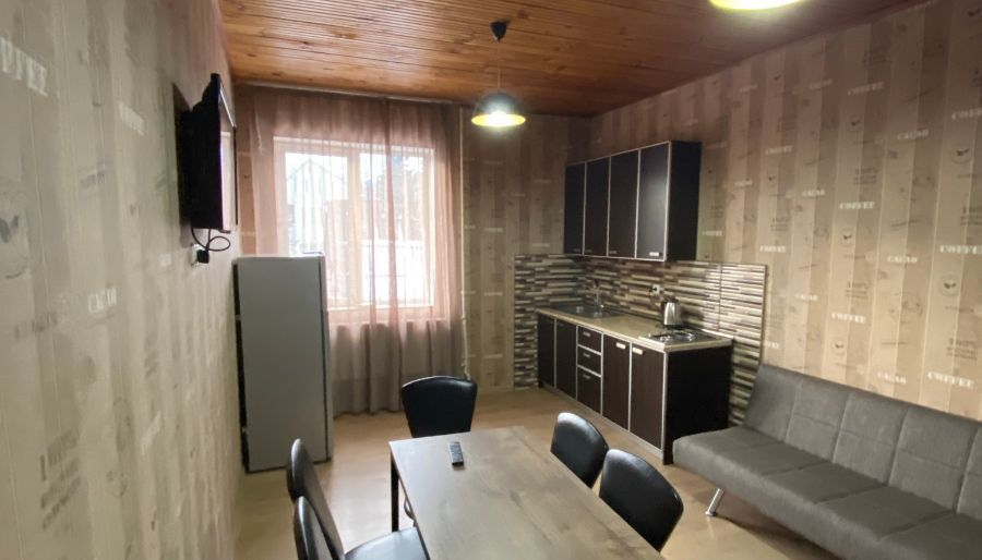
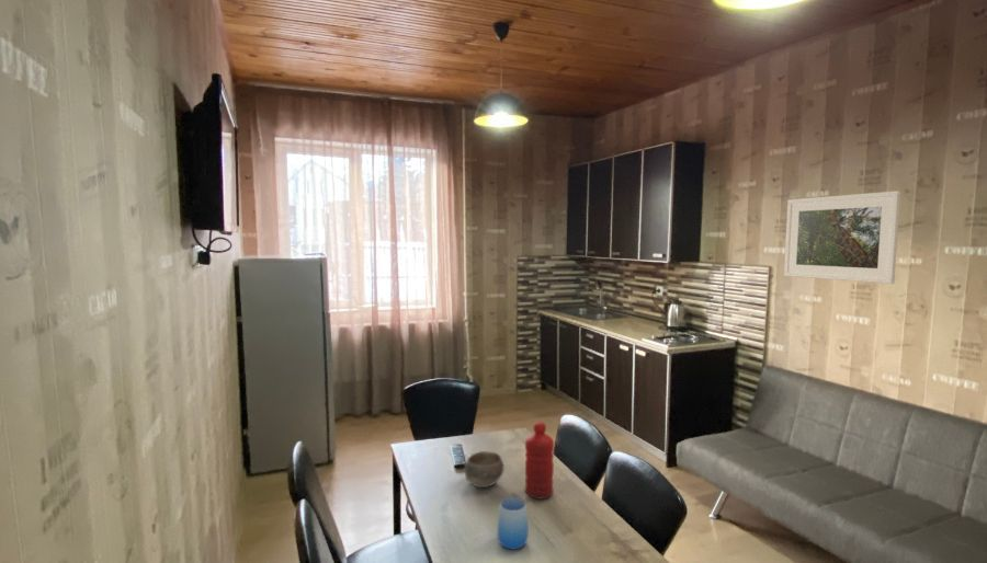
+ cup [496,496,530,551]
+ bowl [463,450,504,489]
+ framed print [783,189,901,285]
+ water bottle [524,421,555,499]
